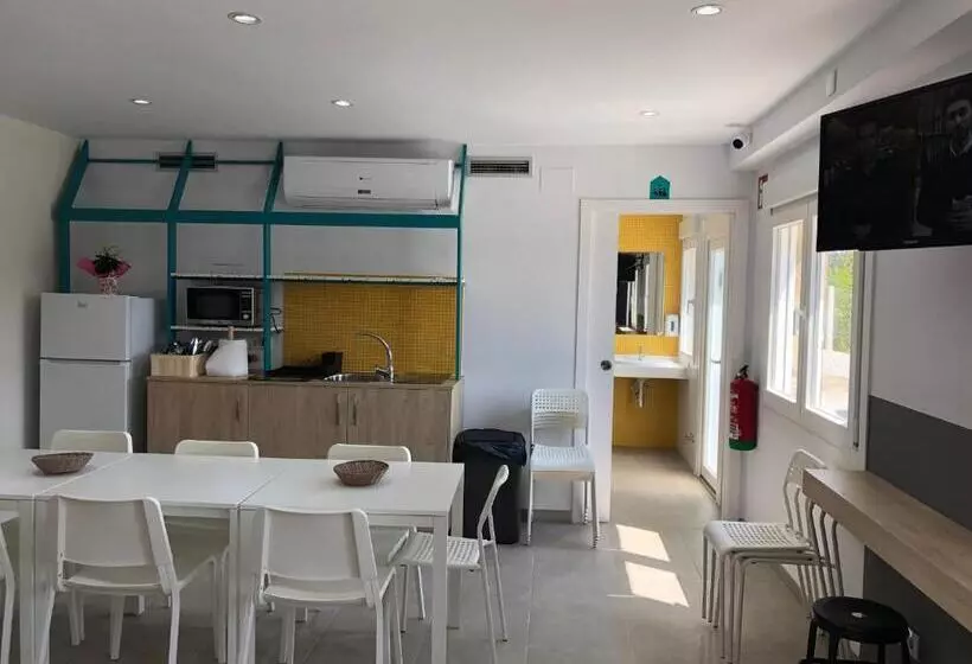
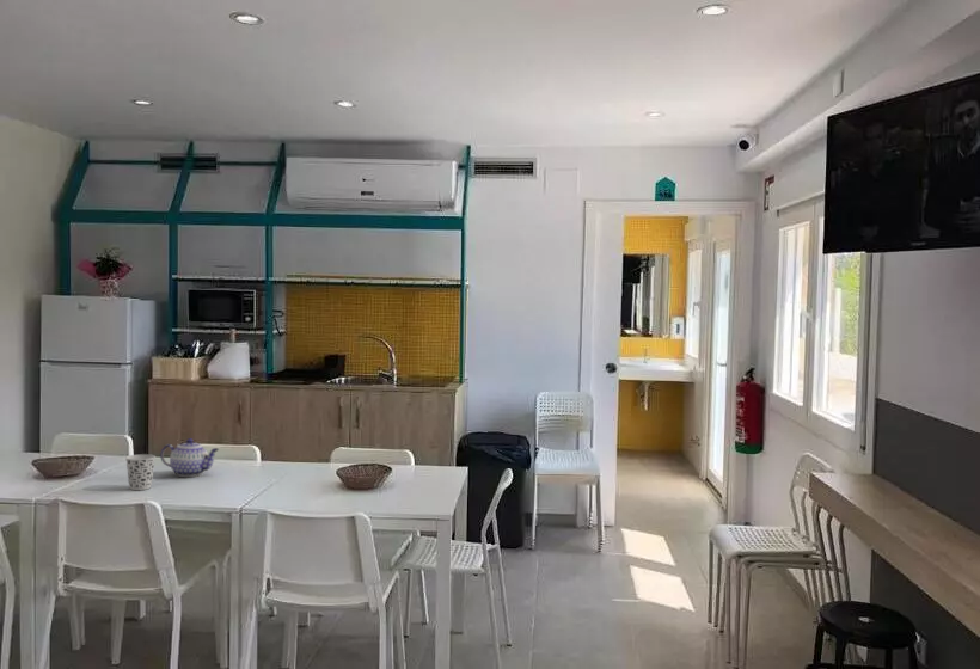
+ teapot [159,437,220,478]
+ cup [124,453,157,491]
